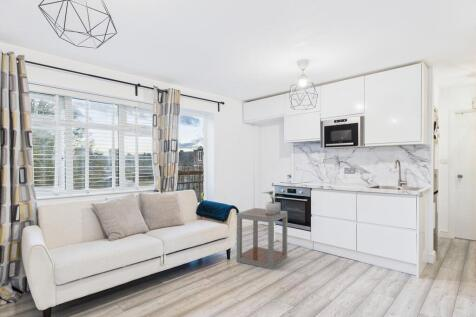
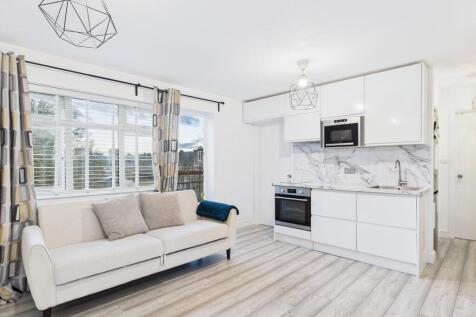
- side table [236,207,288,270]
- potted plant [262,190,286,214]
